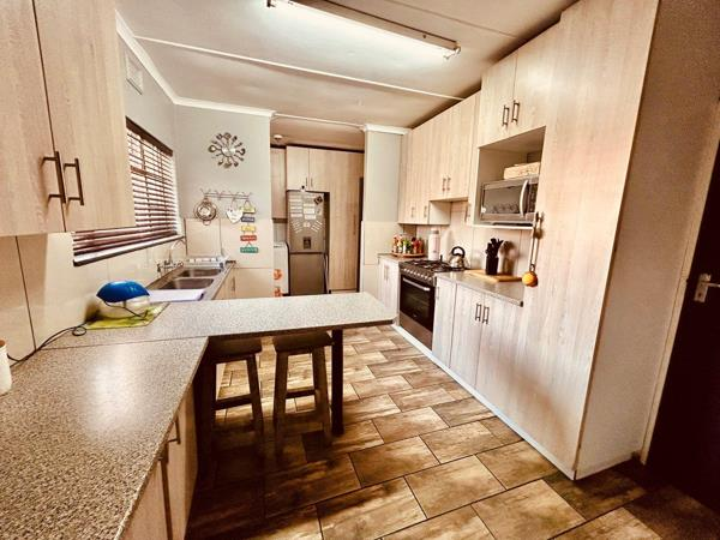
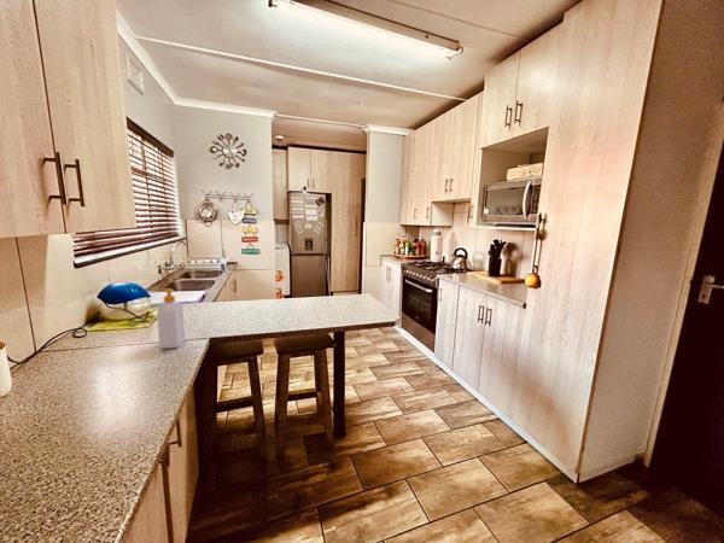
+ soap bottle [156,287,186,350]
